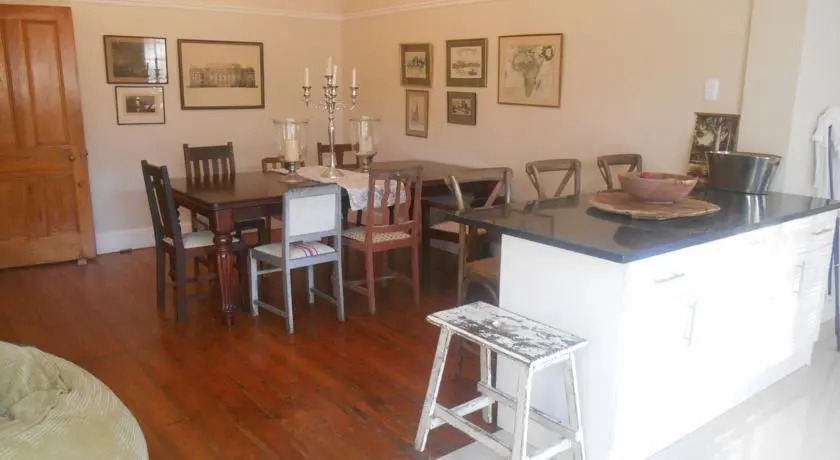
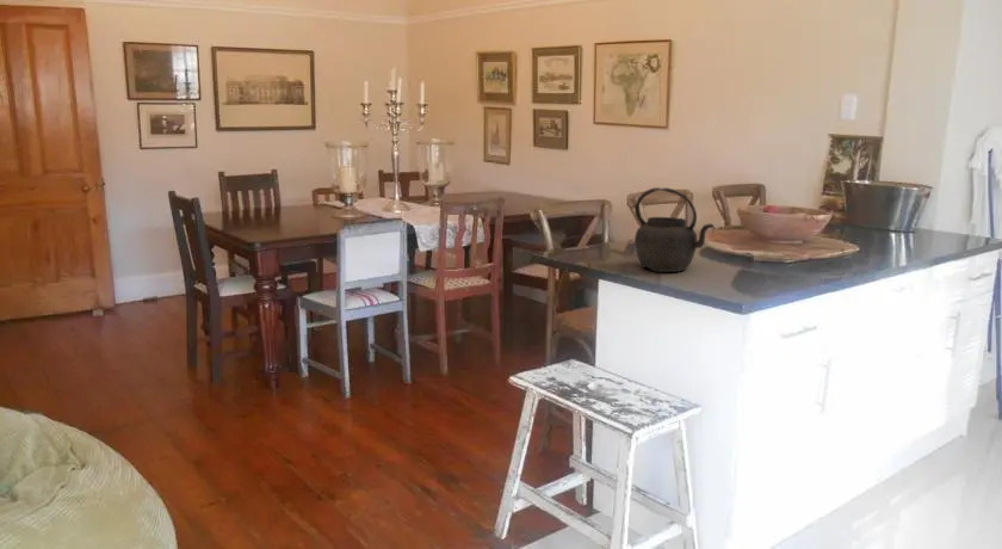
+ kettle [633,186,716,273]
